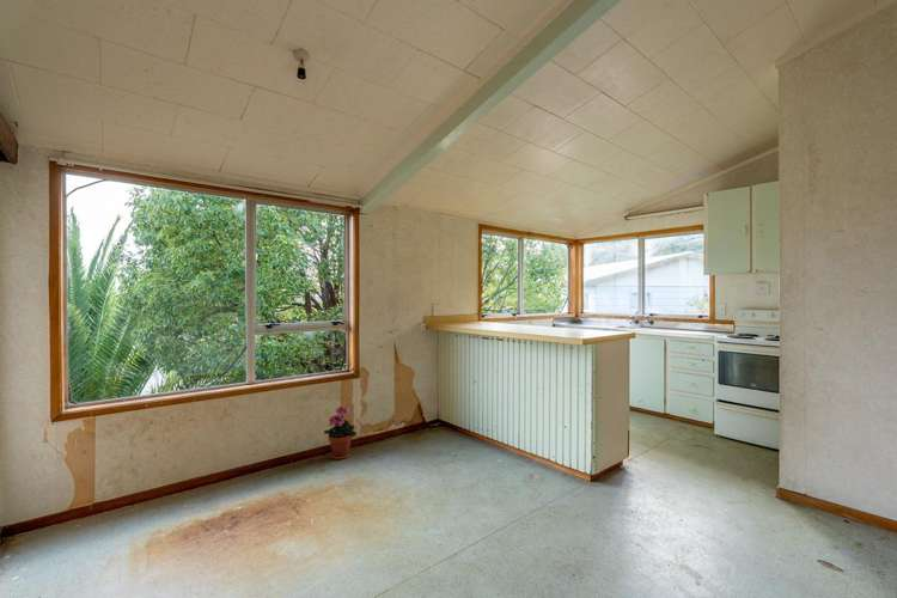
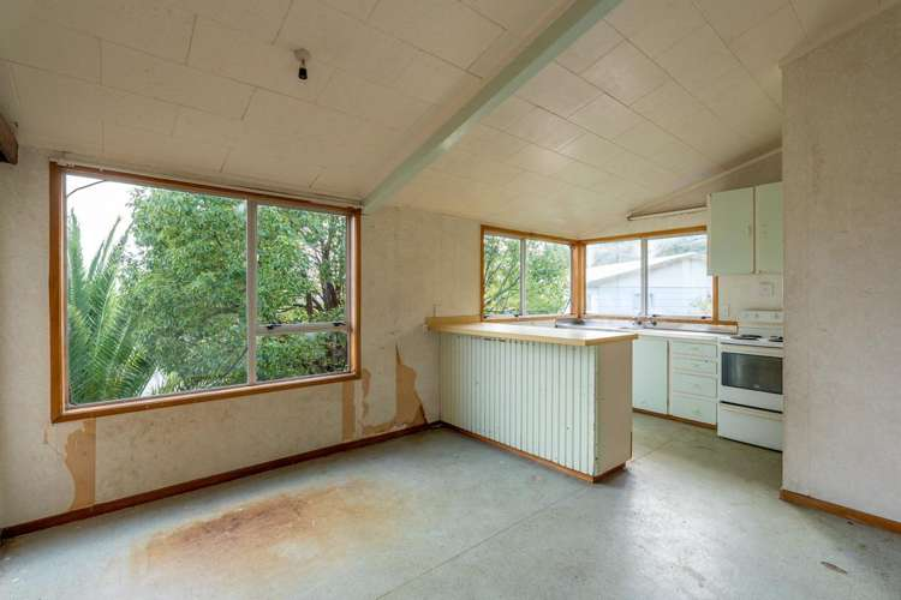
- potted plant [323,404,358,460]
